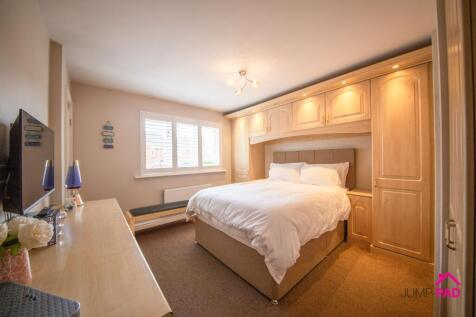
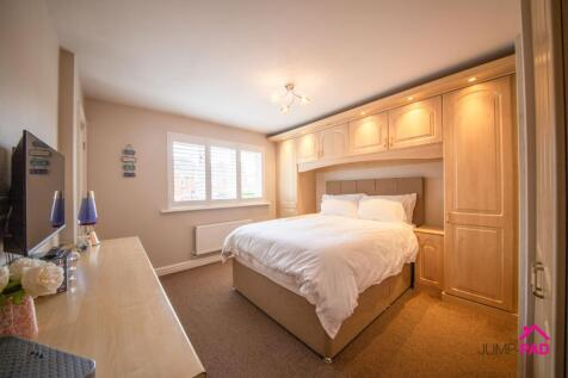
- bench [125,199,193,235]
